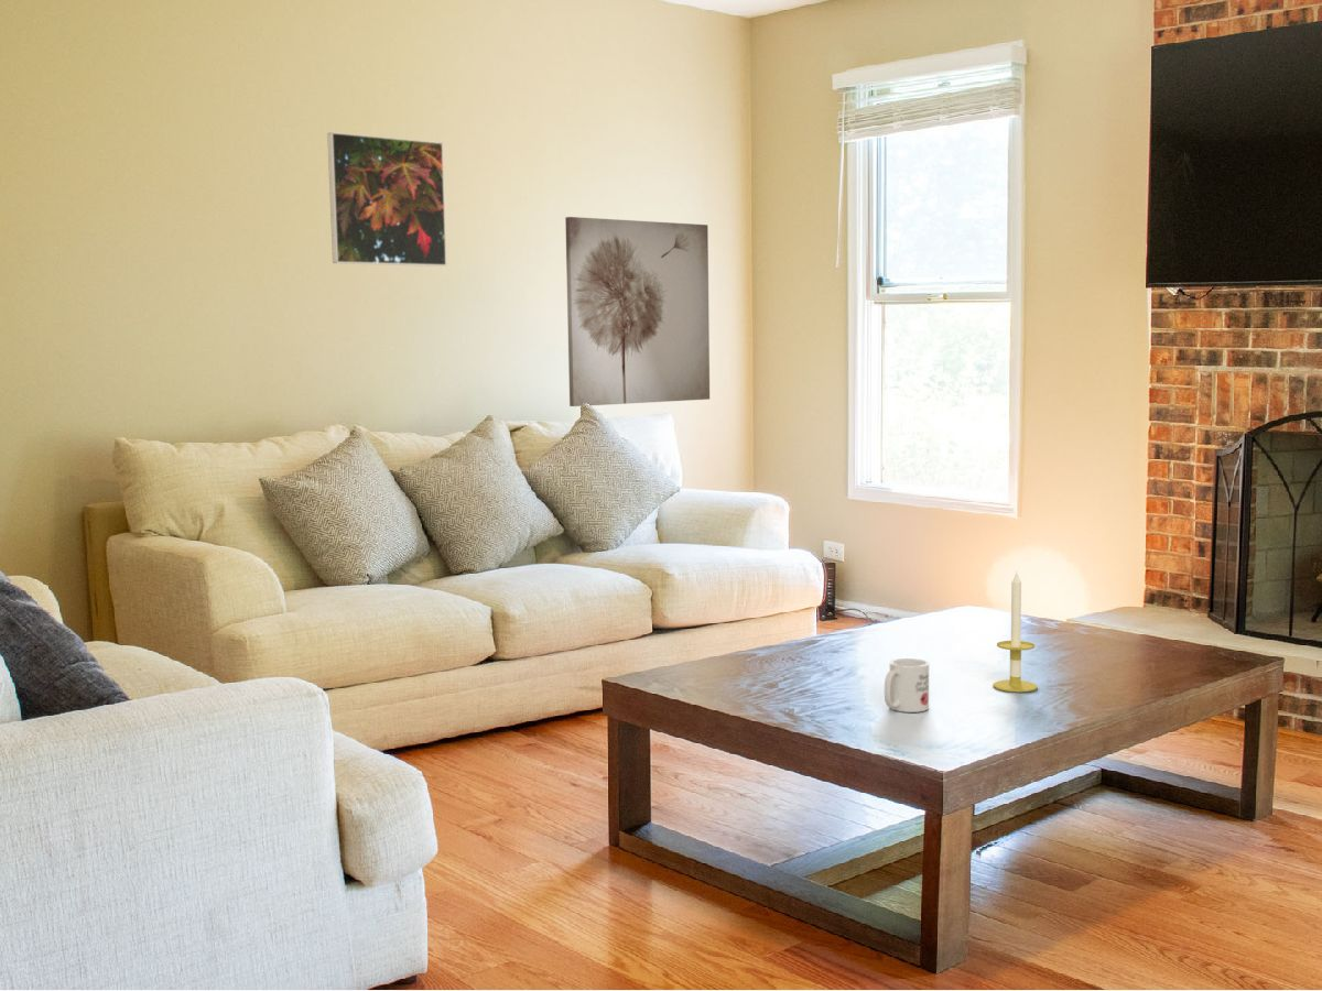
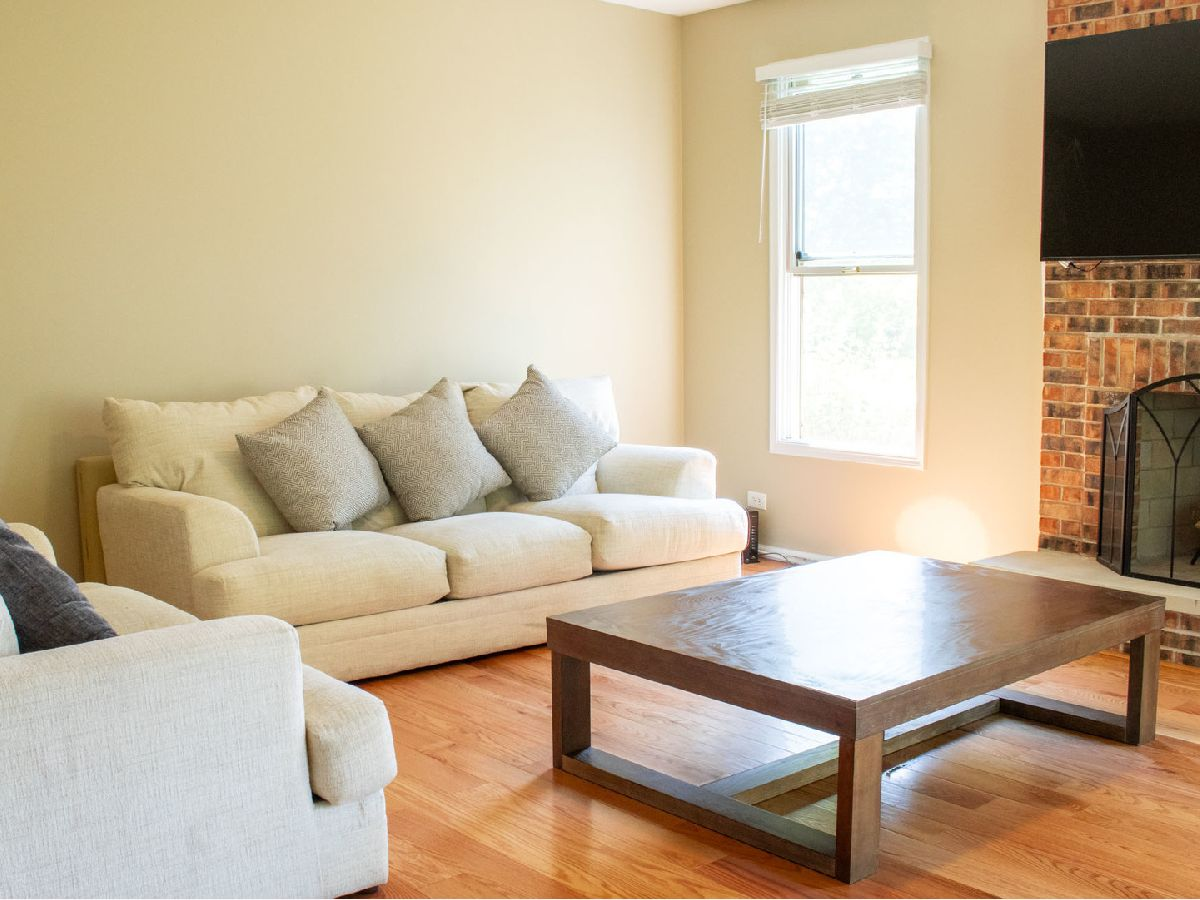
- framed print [326,131,447,268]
- mug [884,656,930,714]
- candle [993,573,1039,693]
- wall art [564,216,711,407]
